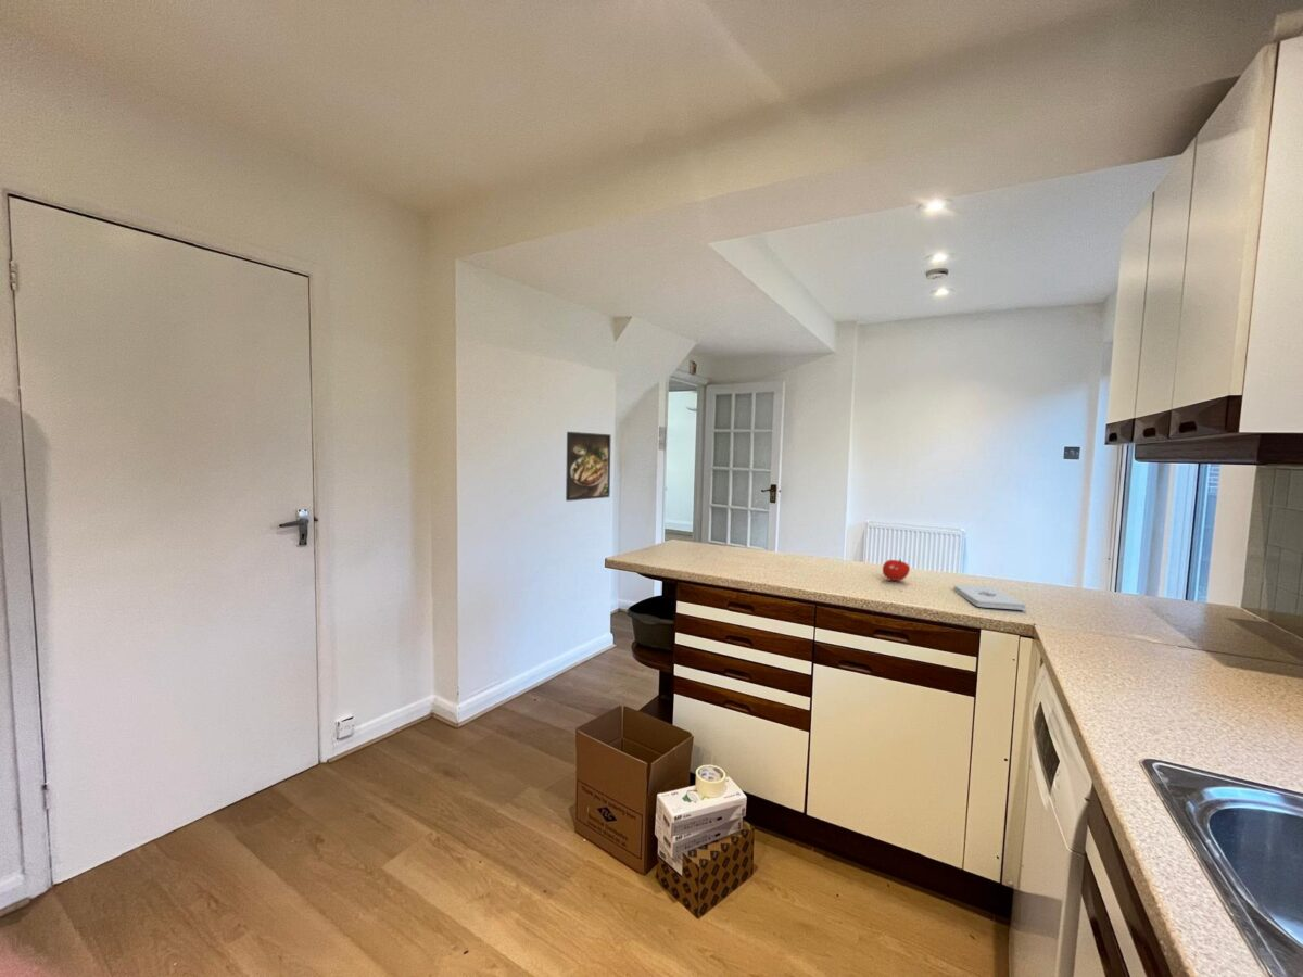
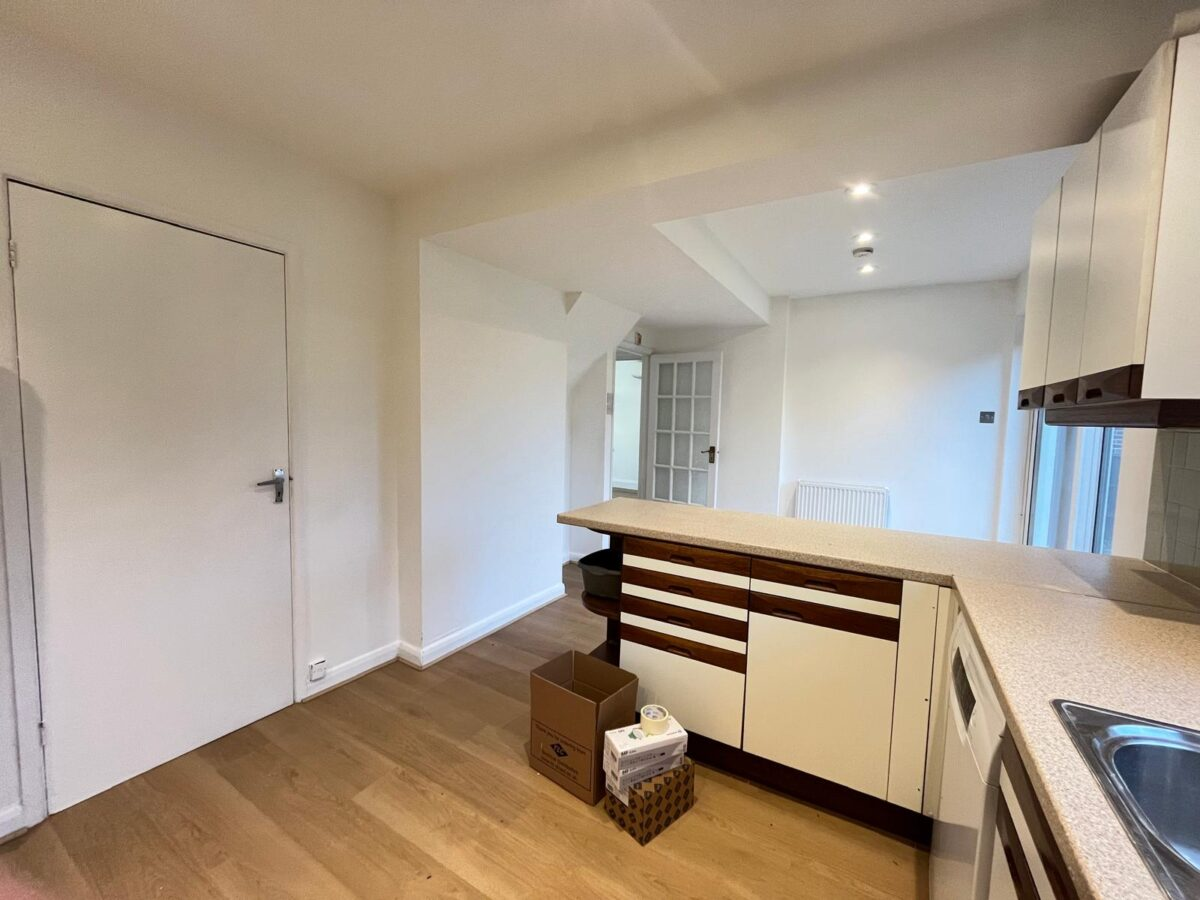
- notepad [952,584,1027,611]
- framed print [565,431,612,502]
- fruit [882,558,911,582]
